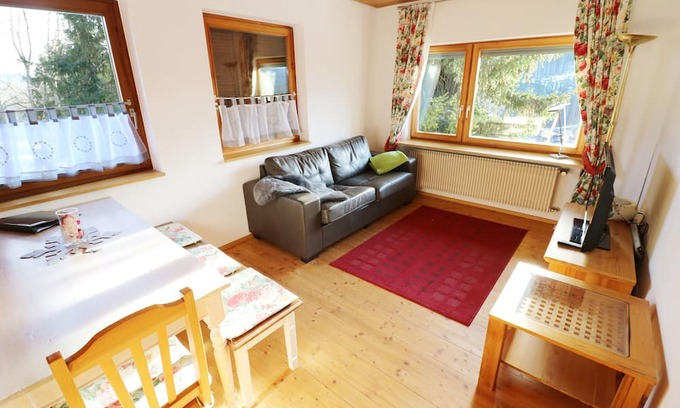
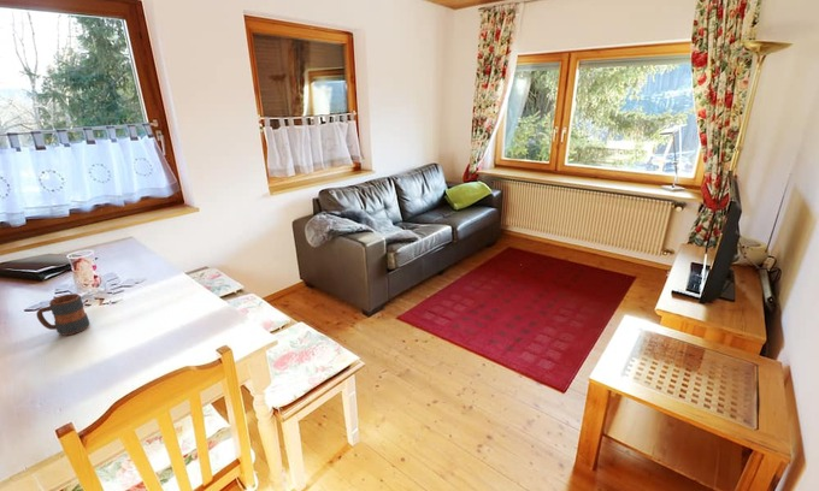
+ mug [35,292,90,337]
